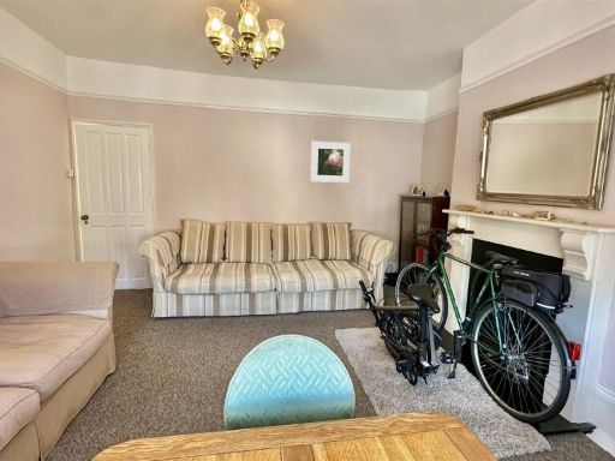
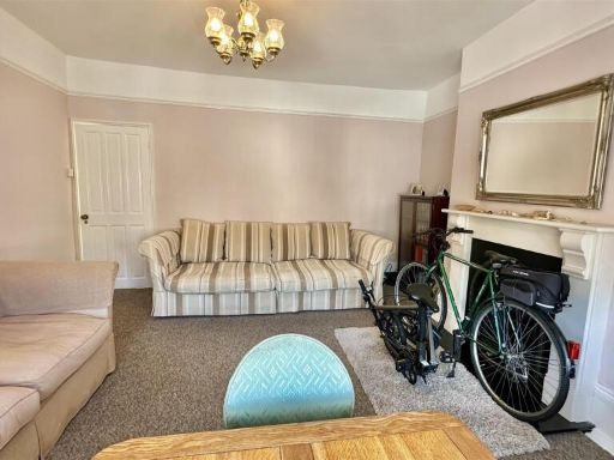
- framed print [310,140,351,184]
